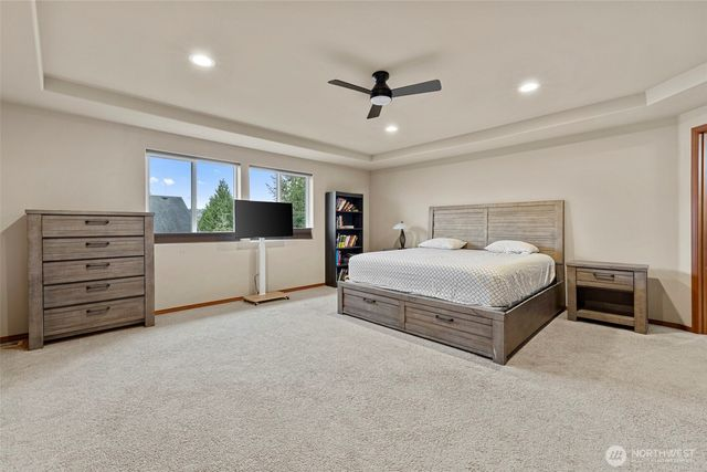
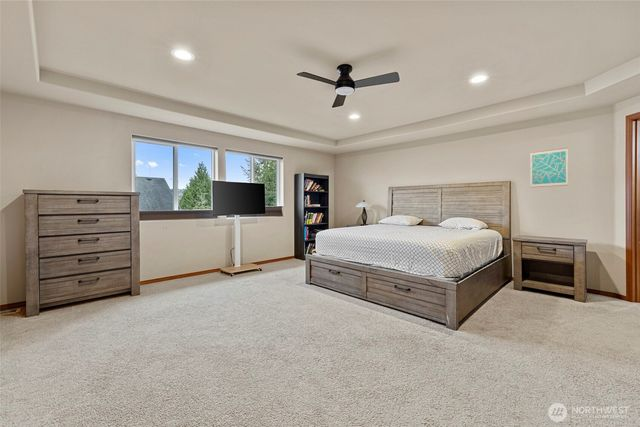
+ wall art [530,147,569,188]
